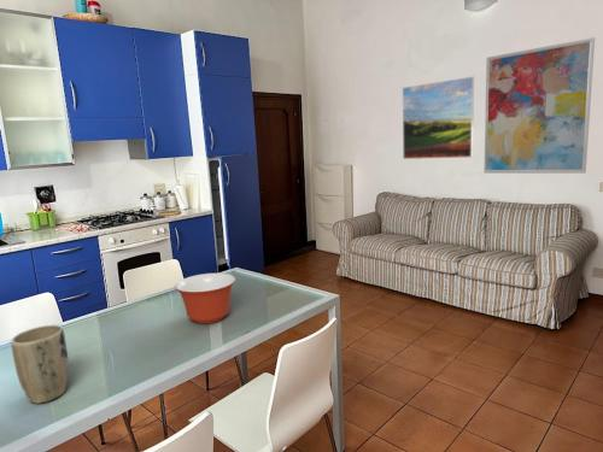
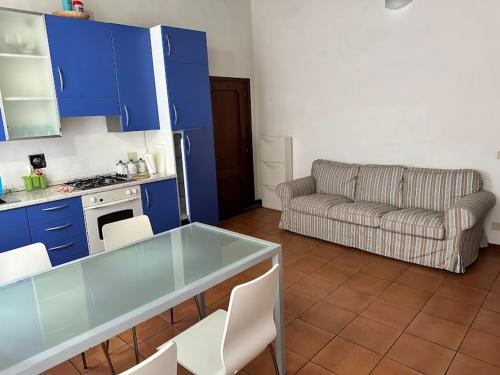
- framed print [402,76,475,160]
- wall art [482,36,596,175]
- mixing bowl [174,272,236,324]
- plant pot [10,324,70,405]
